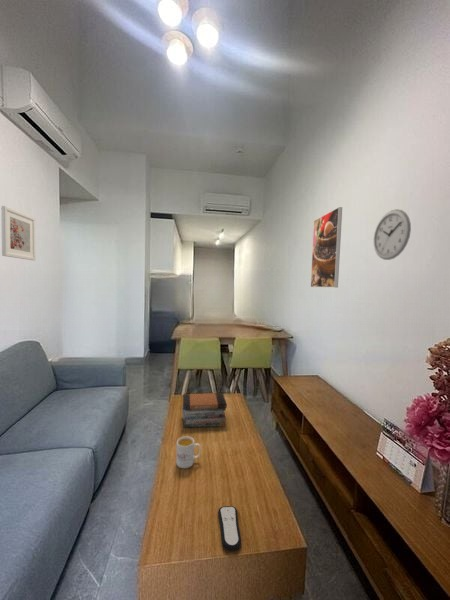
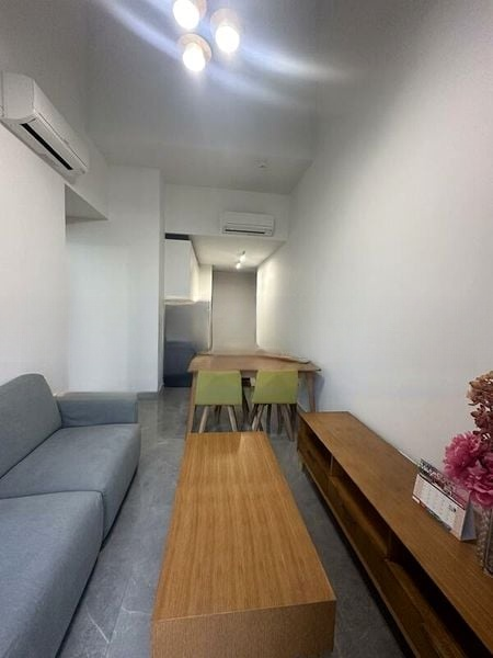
- book stack [181,392,228,428]
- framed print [310,206,343,289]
- mug [175,435,202,469]
- remote control [217,505,242,552]
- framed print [0,205,36,261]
- wall clock [373,208,412,261]
